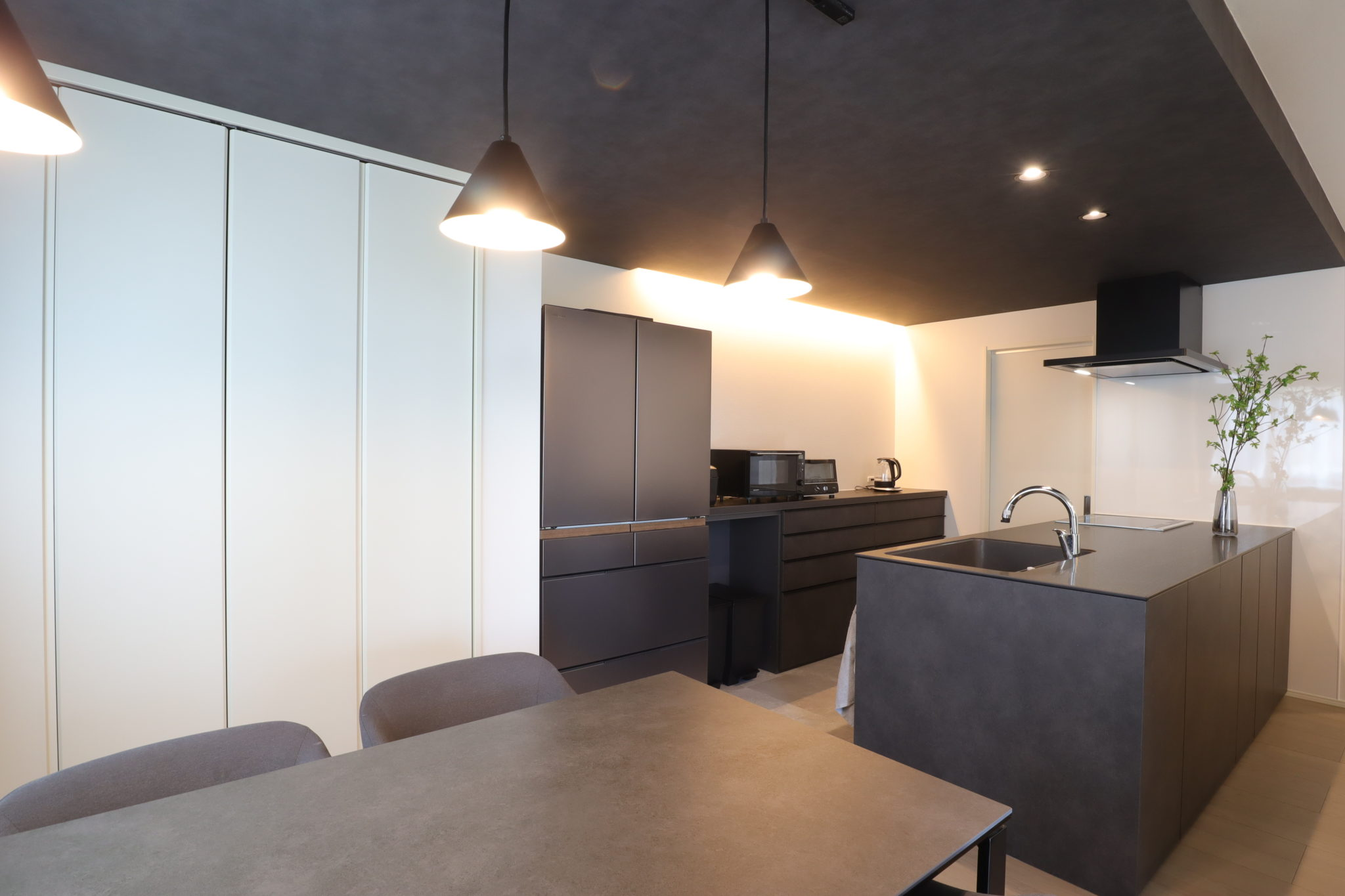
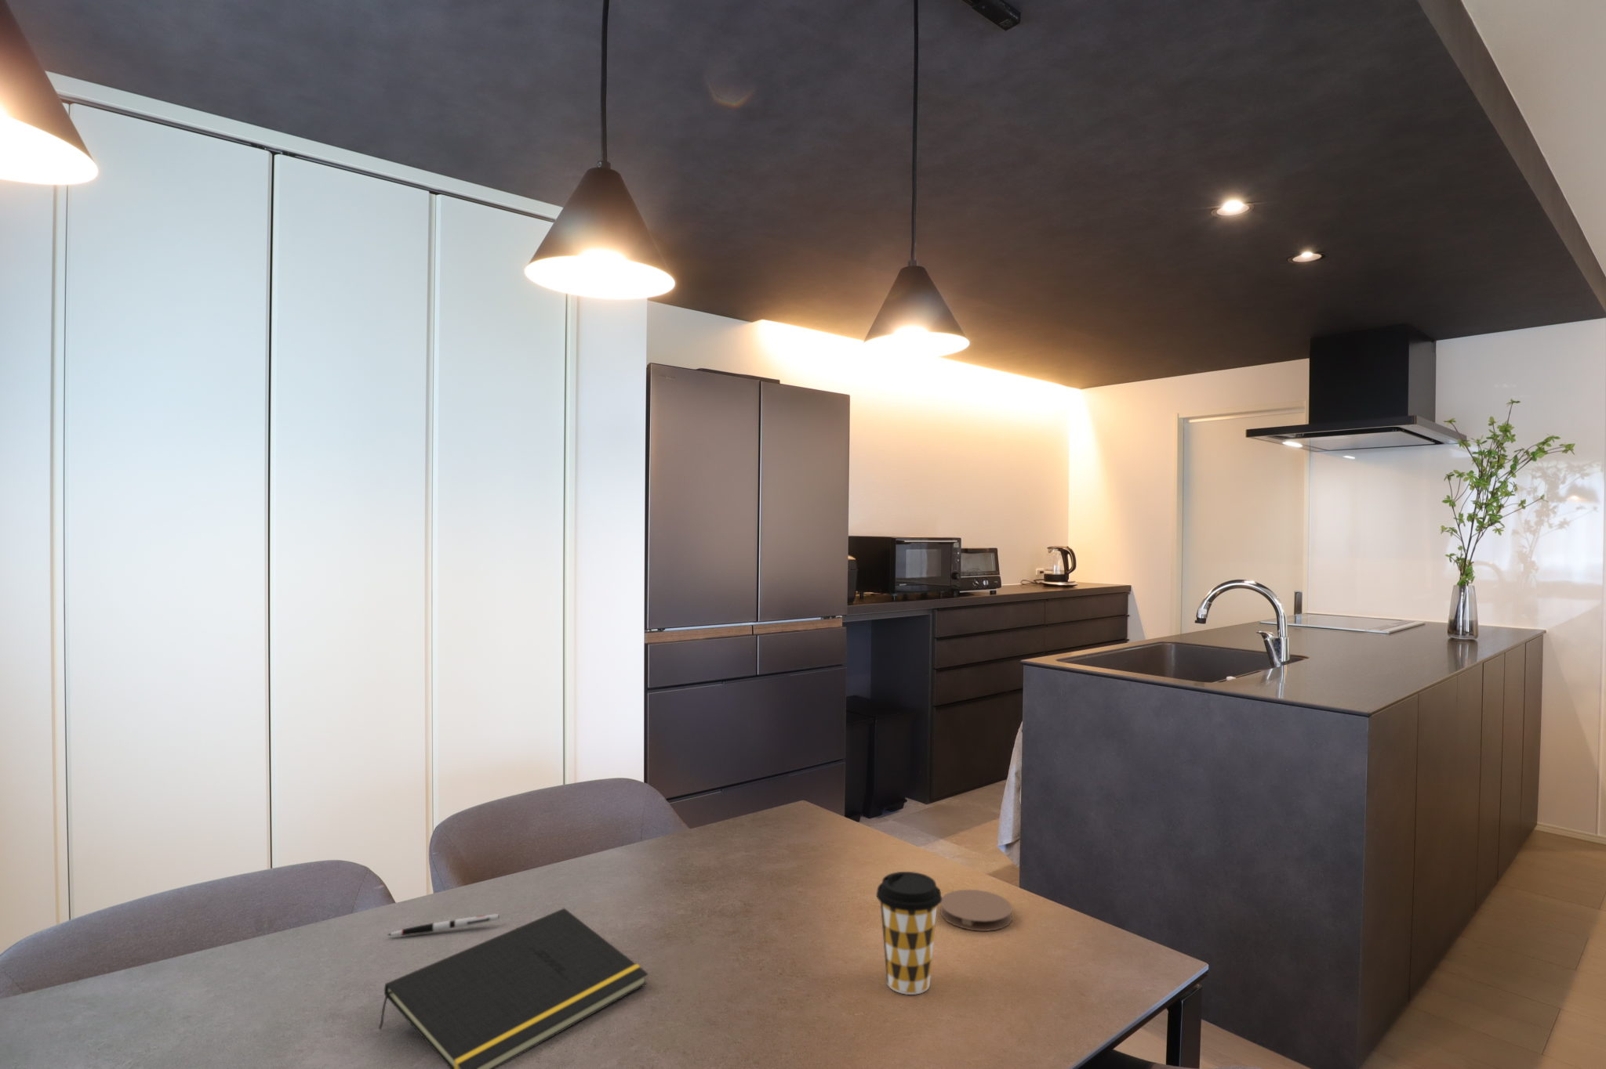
+ notepad [379,908,648,1069]
+ coffee cup [876,871,942,995]
+ pen [387,913,500,937]
+ coaster [940,889,1014,932]
